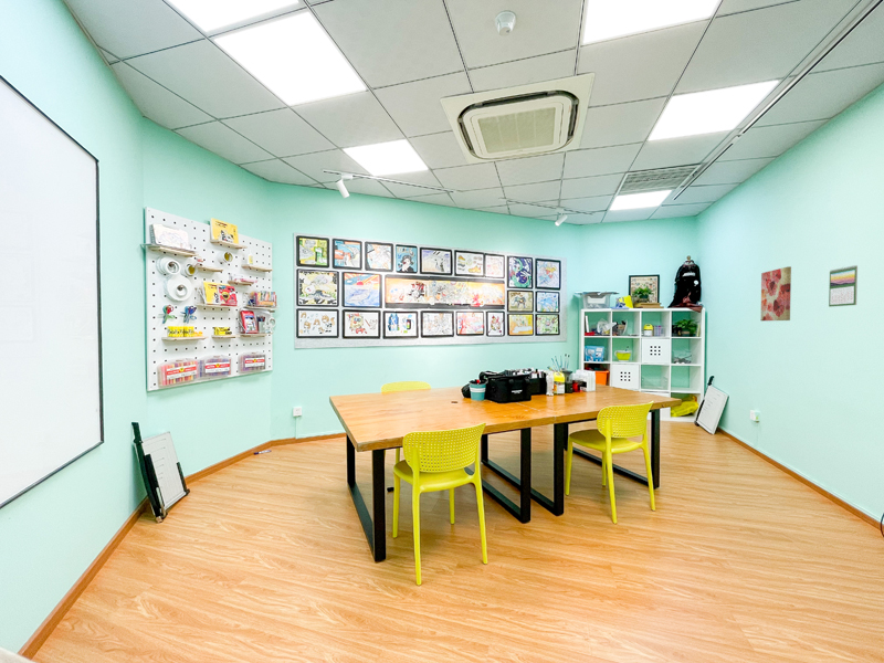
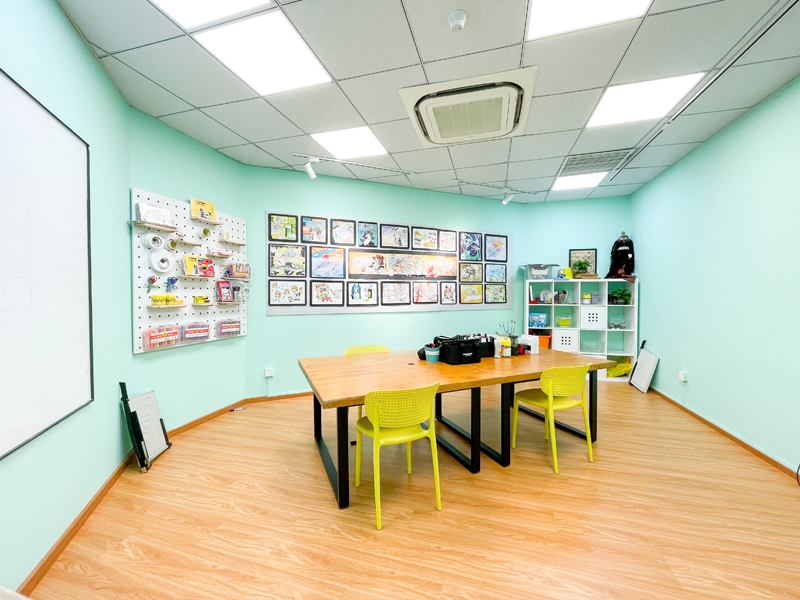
- wall art [759,265,792,322]
- calendar [828,264,859,307]
